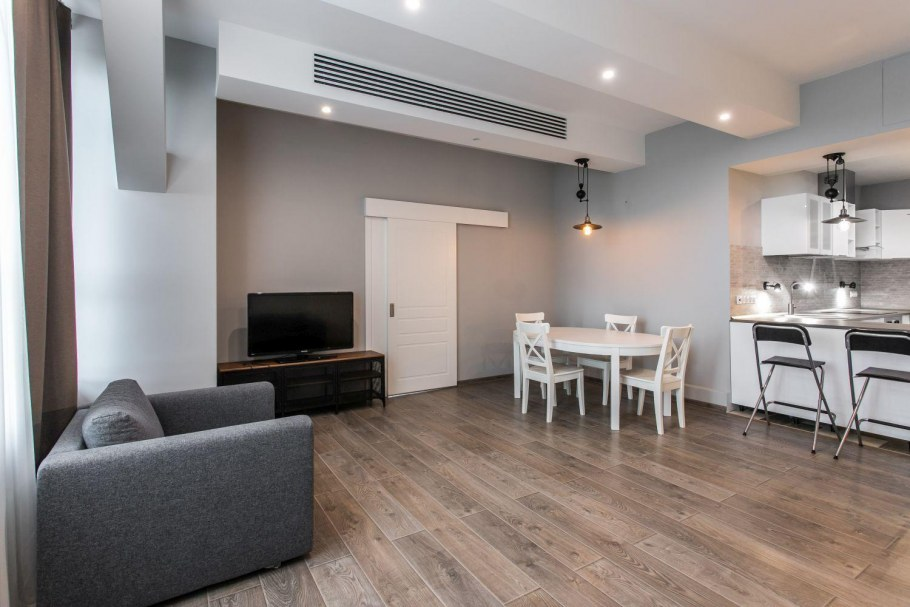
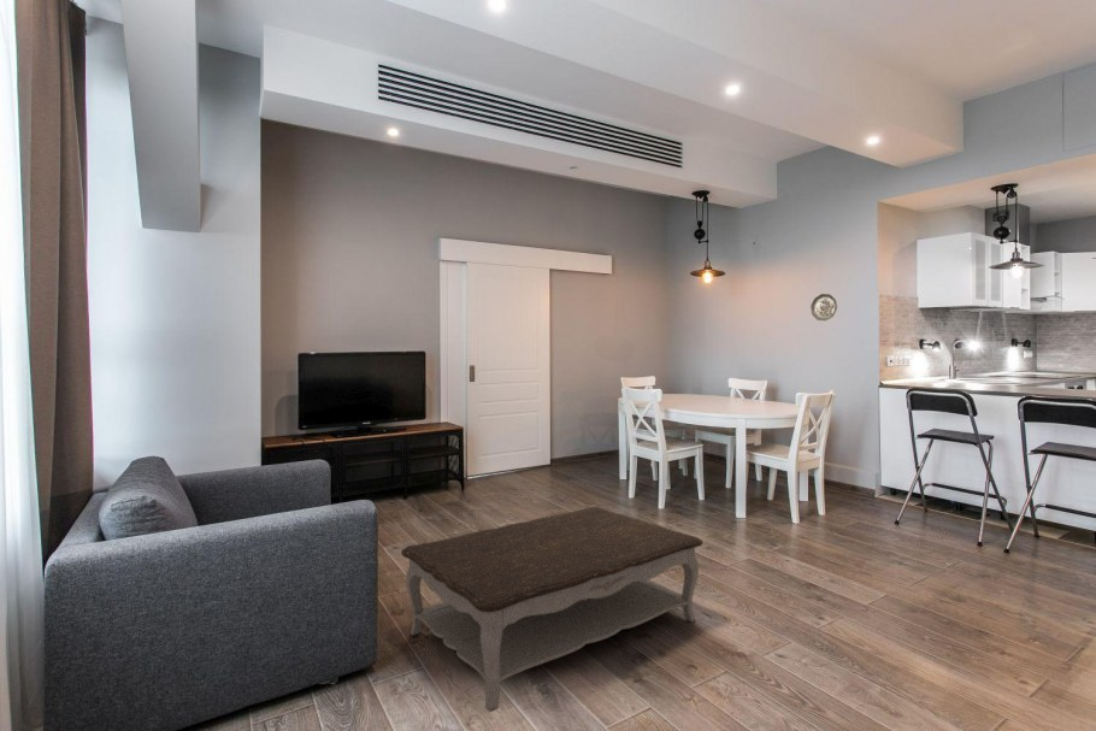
+ coffee table [400,506,703,713]
+ decorative plate [809,293,838,322]
